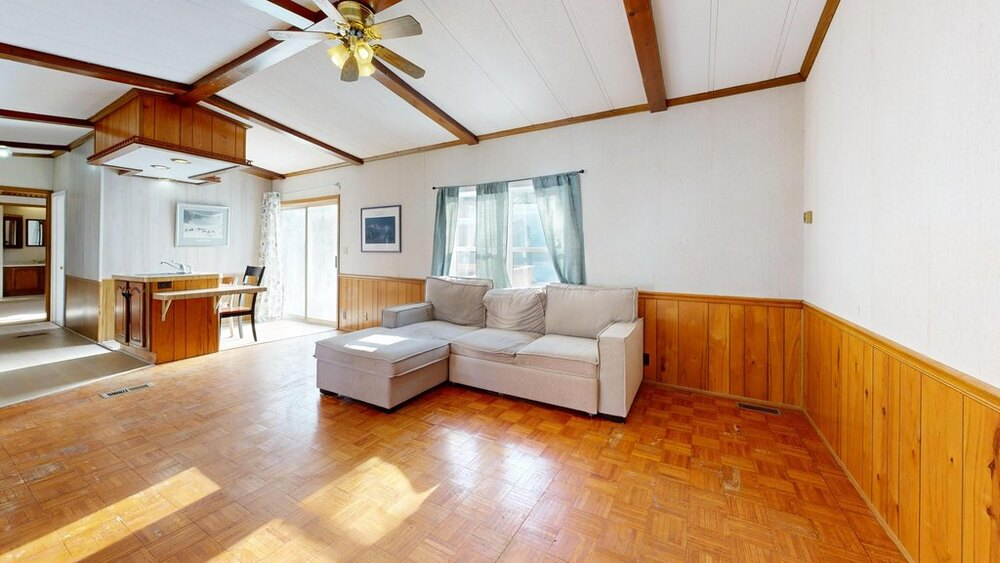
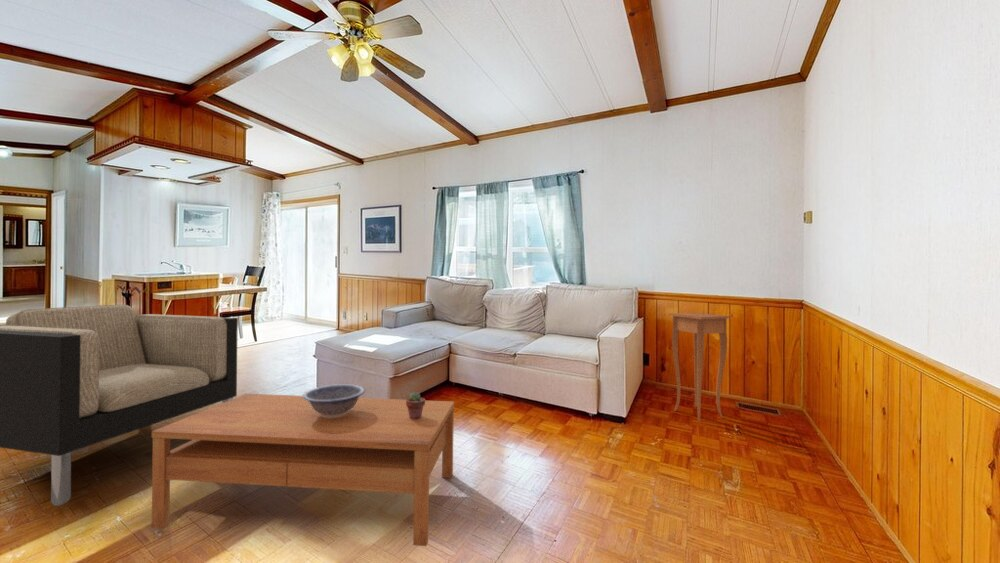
+ potted succulent [405,391,426,420]
+ coffee table [151,393,455,547]
+ decorative bowl [302,383,366,418]
+ side table [668,312,732,422]
+ armchair [0,303,239,507]
